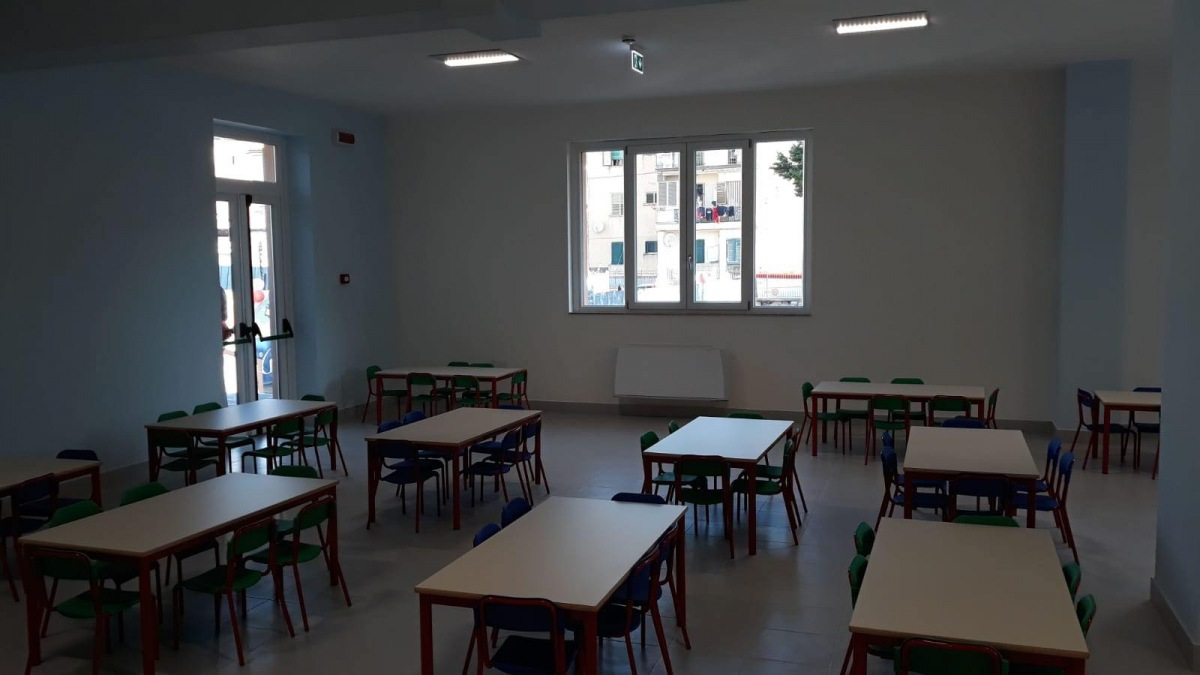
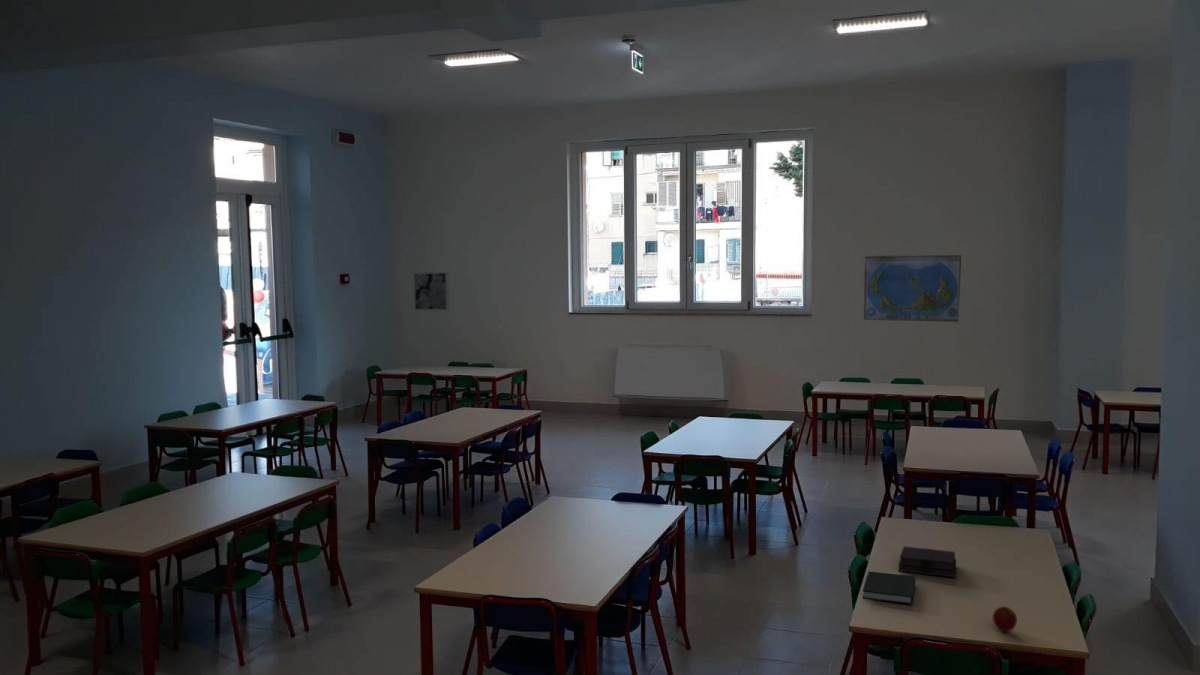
+ book [862,570,916,605]
+ wall art [412,271,450,312]
+ apple [992,605,1018,632]
+ world map [862,254,962,323]
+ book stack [897,545,957,578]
